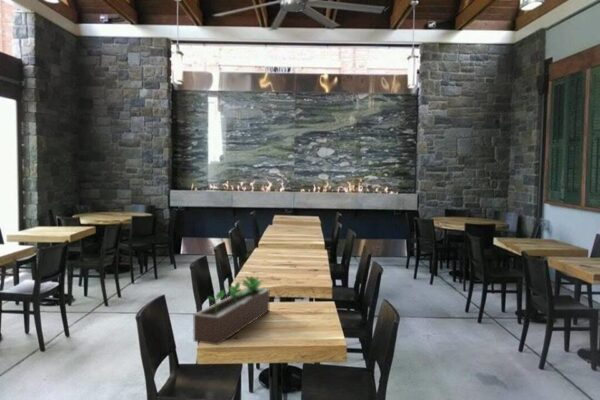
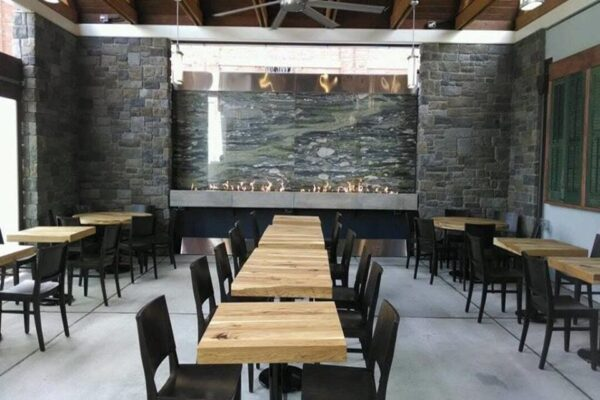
- succulent planter [193,274,270,346]
